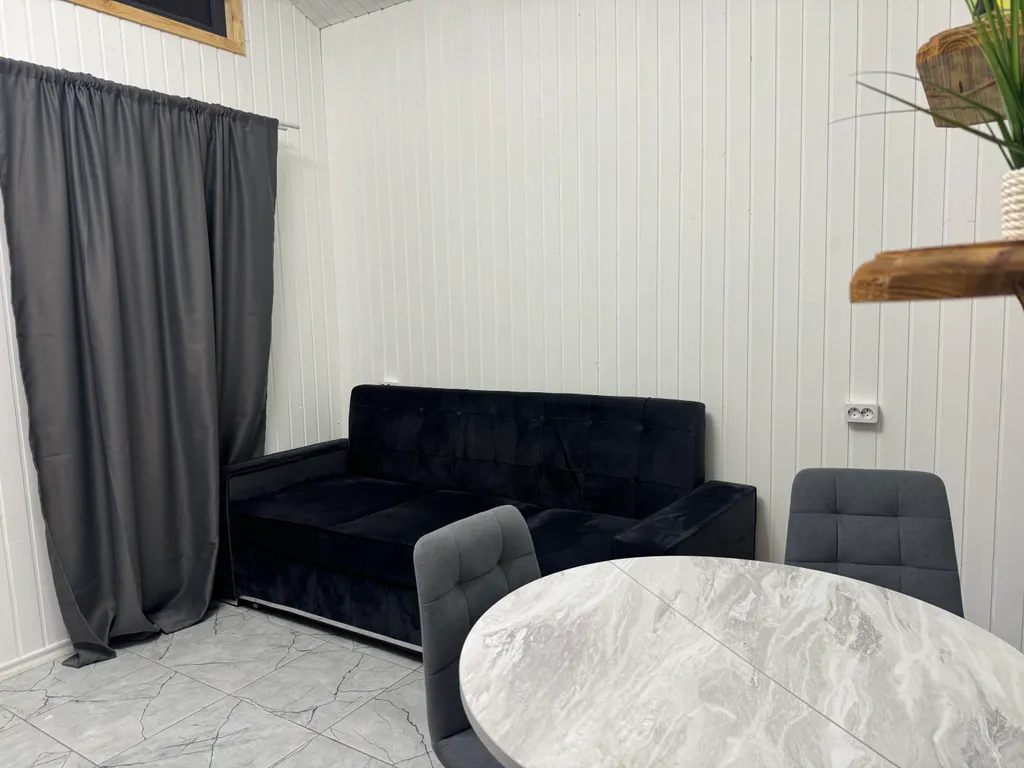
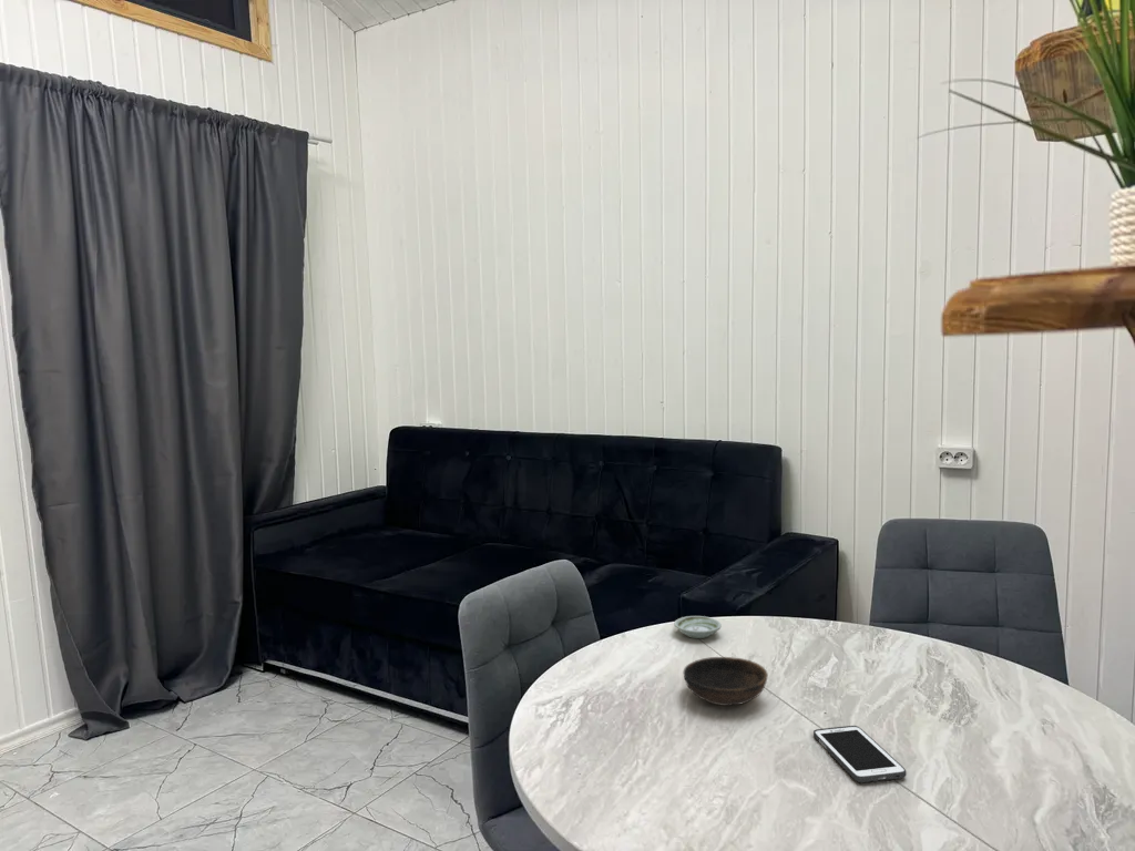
+ bowl [683,656,769,707]
+ cell phone [812,725,907,783]
+ saucer [673,615,723,639]
